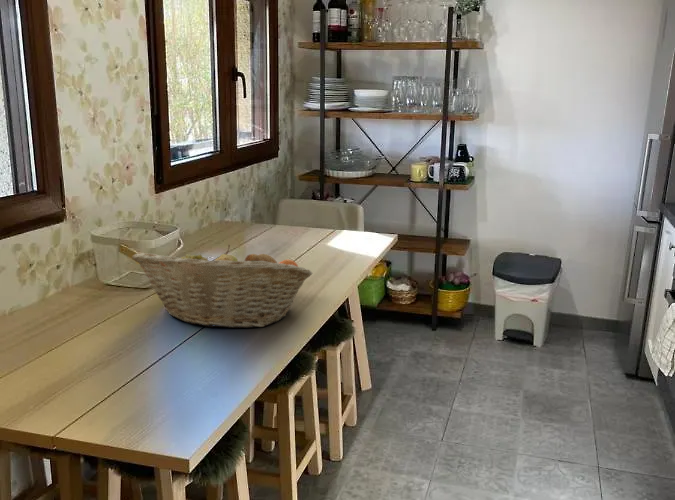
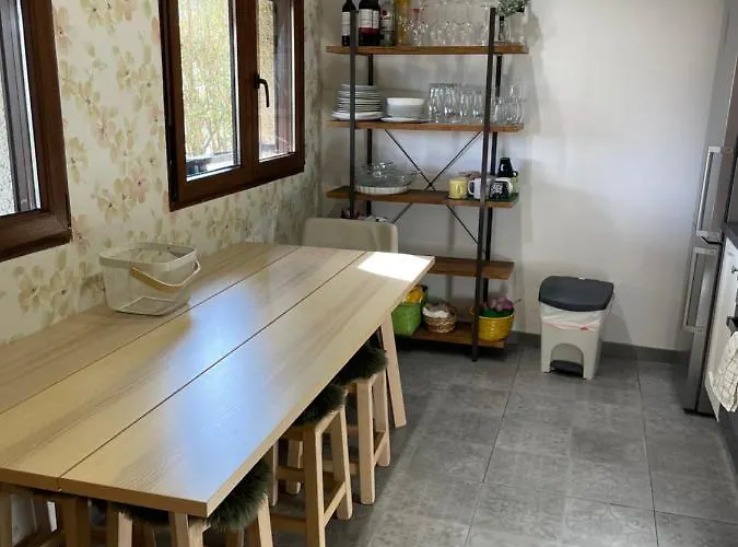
- fruit basket [131,244,314,329]
